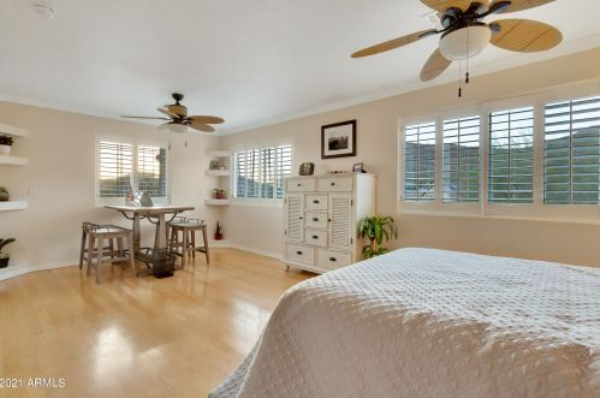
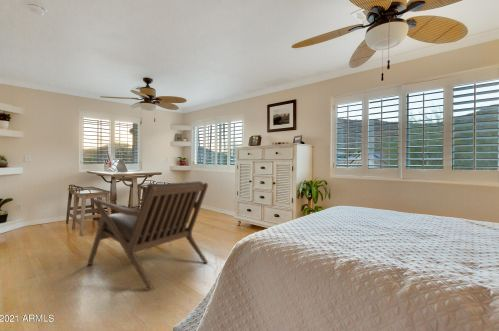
+ lounge chair [86,180,209,290]
